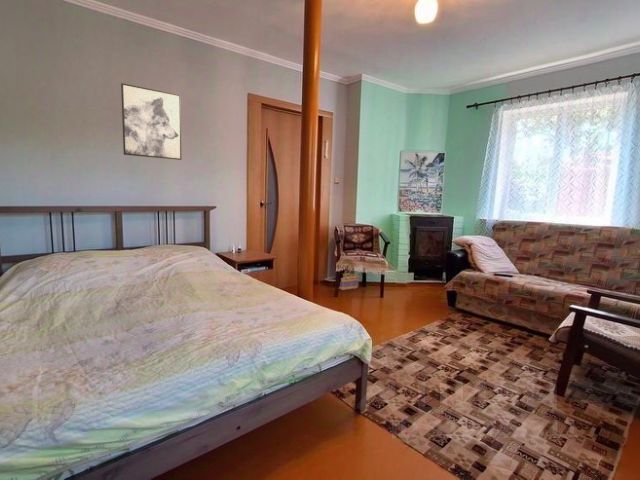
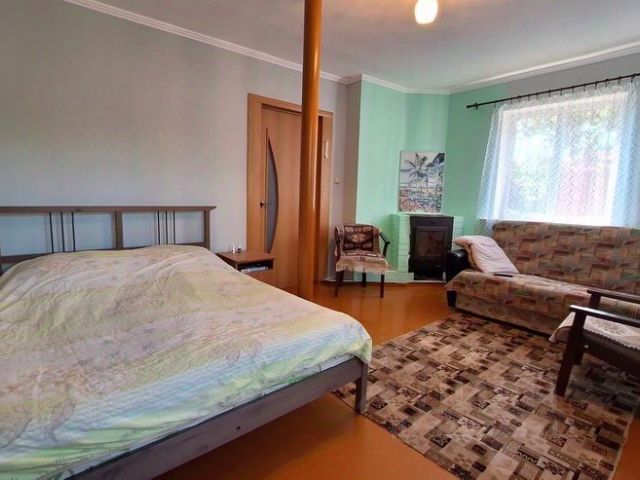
- wall art [120,82,183,161]
- basket [338,270,360,291]
